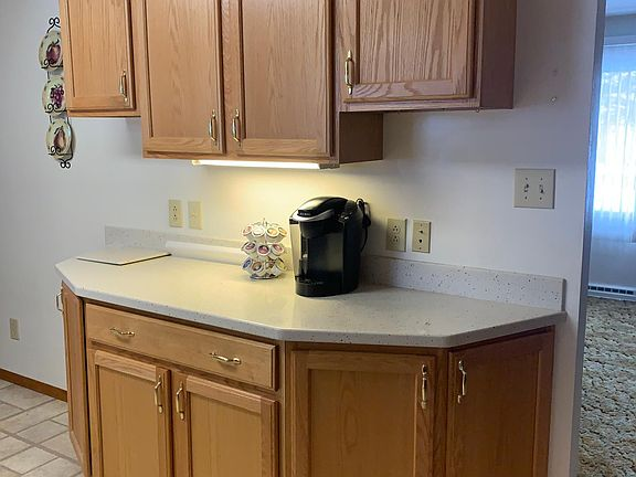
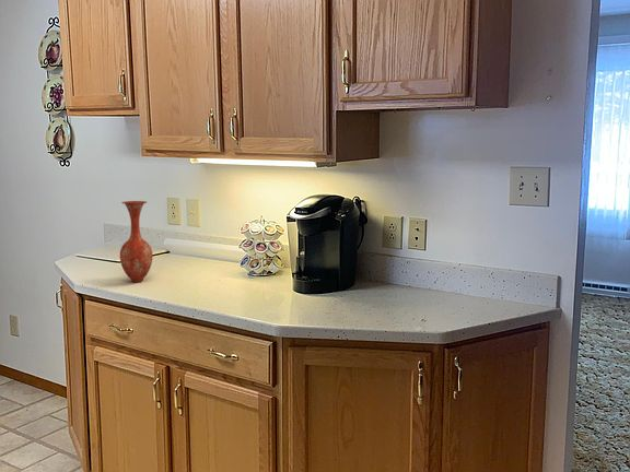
+ vase [119,200,153,283]
